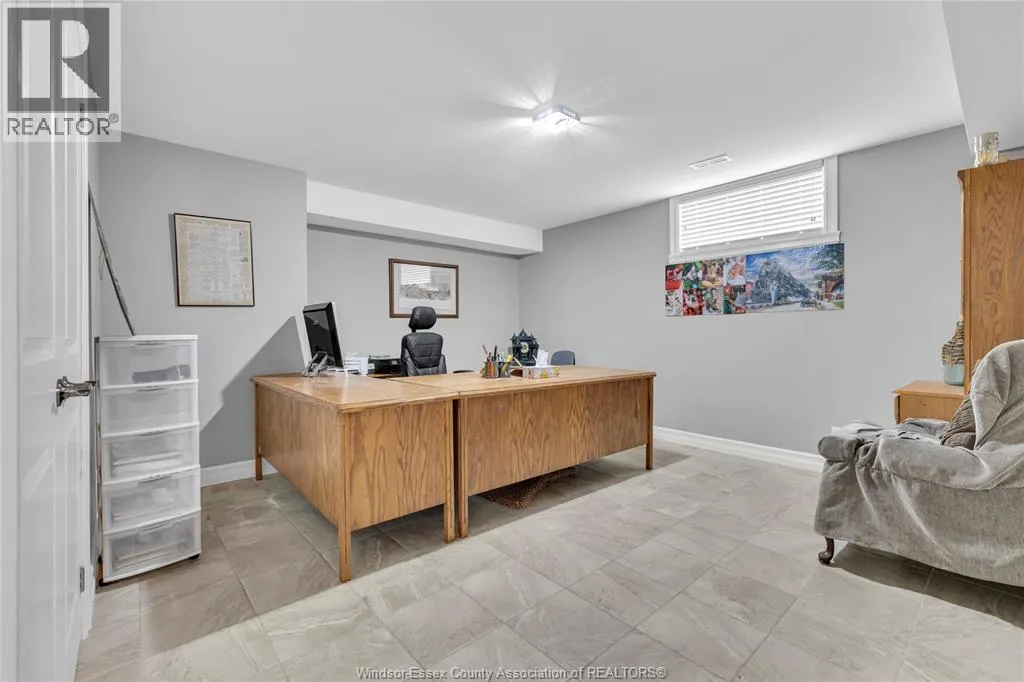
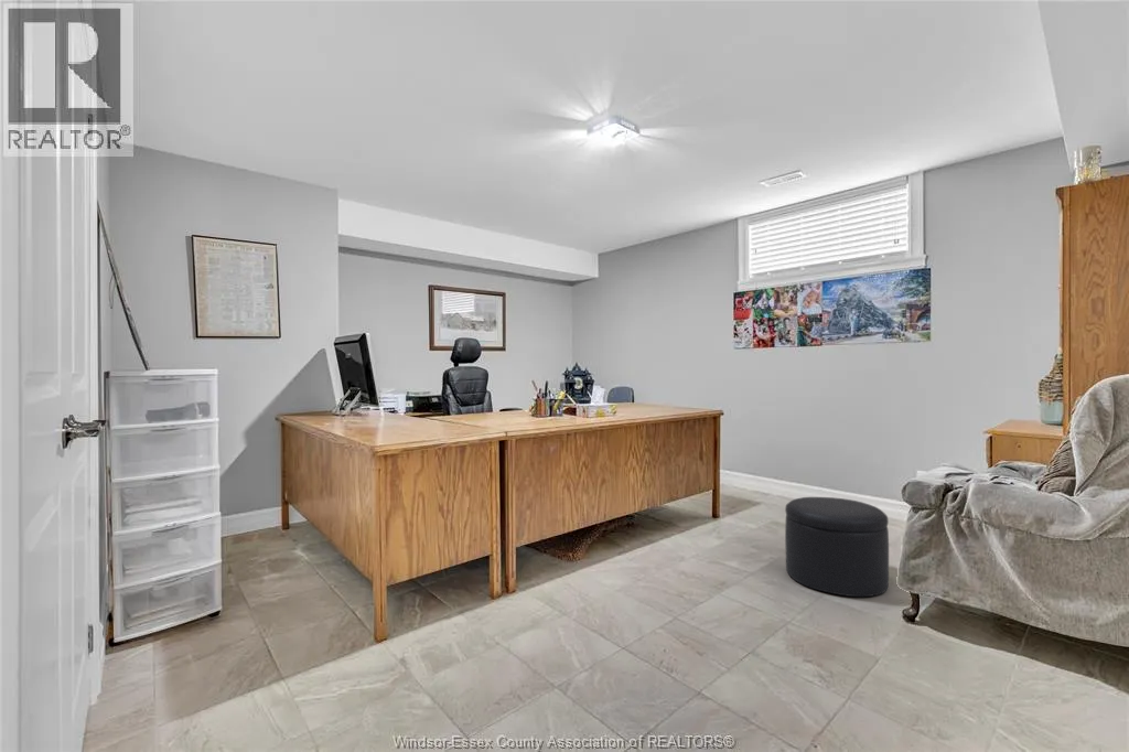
+ ottoman [784,496,890,598]
